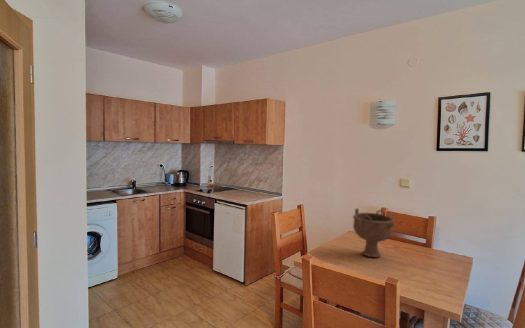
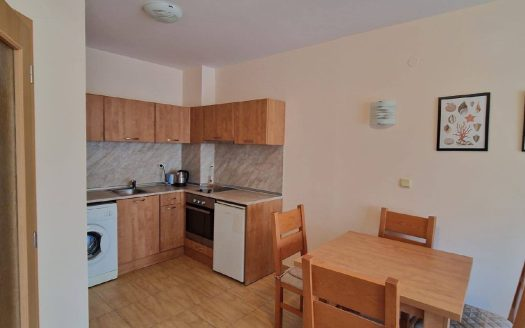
- decorative bowl [352,207,396,258]
